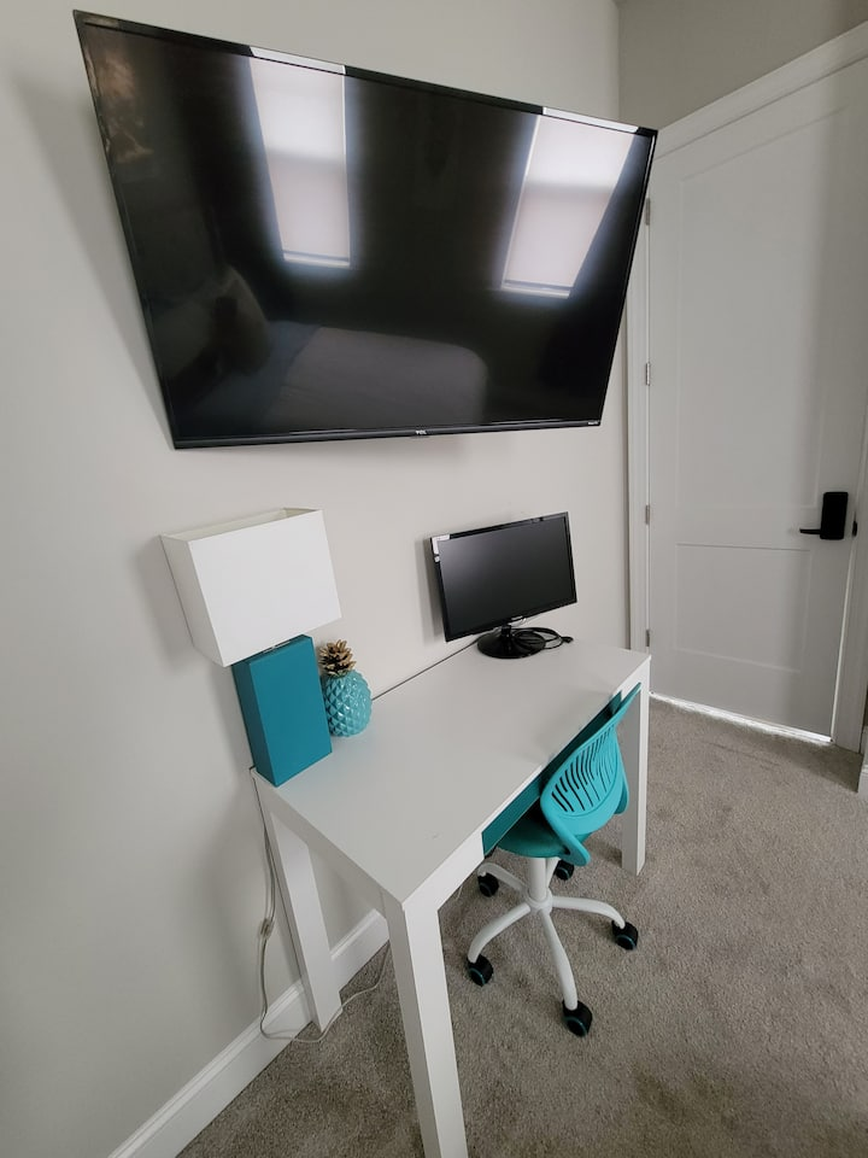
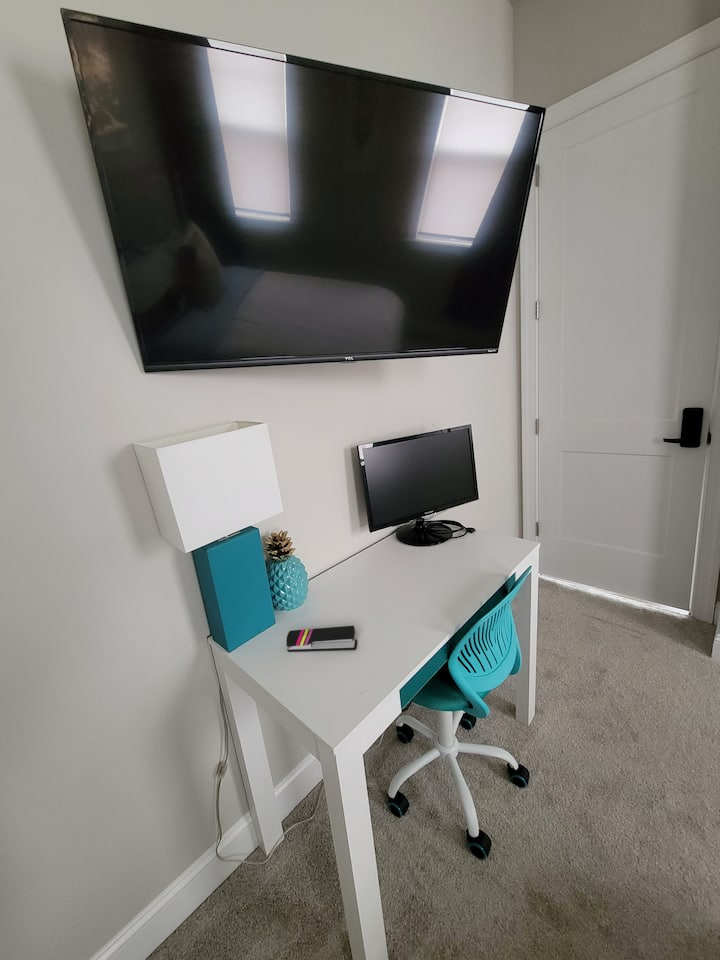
+ stapler [286,625,358,653]
